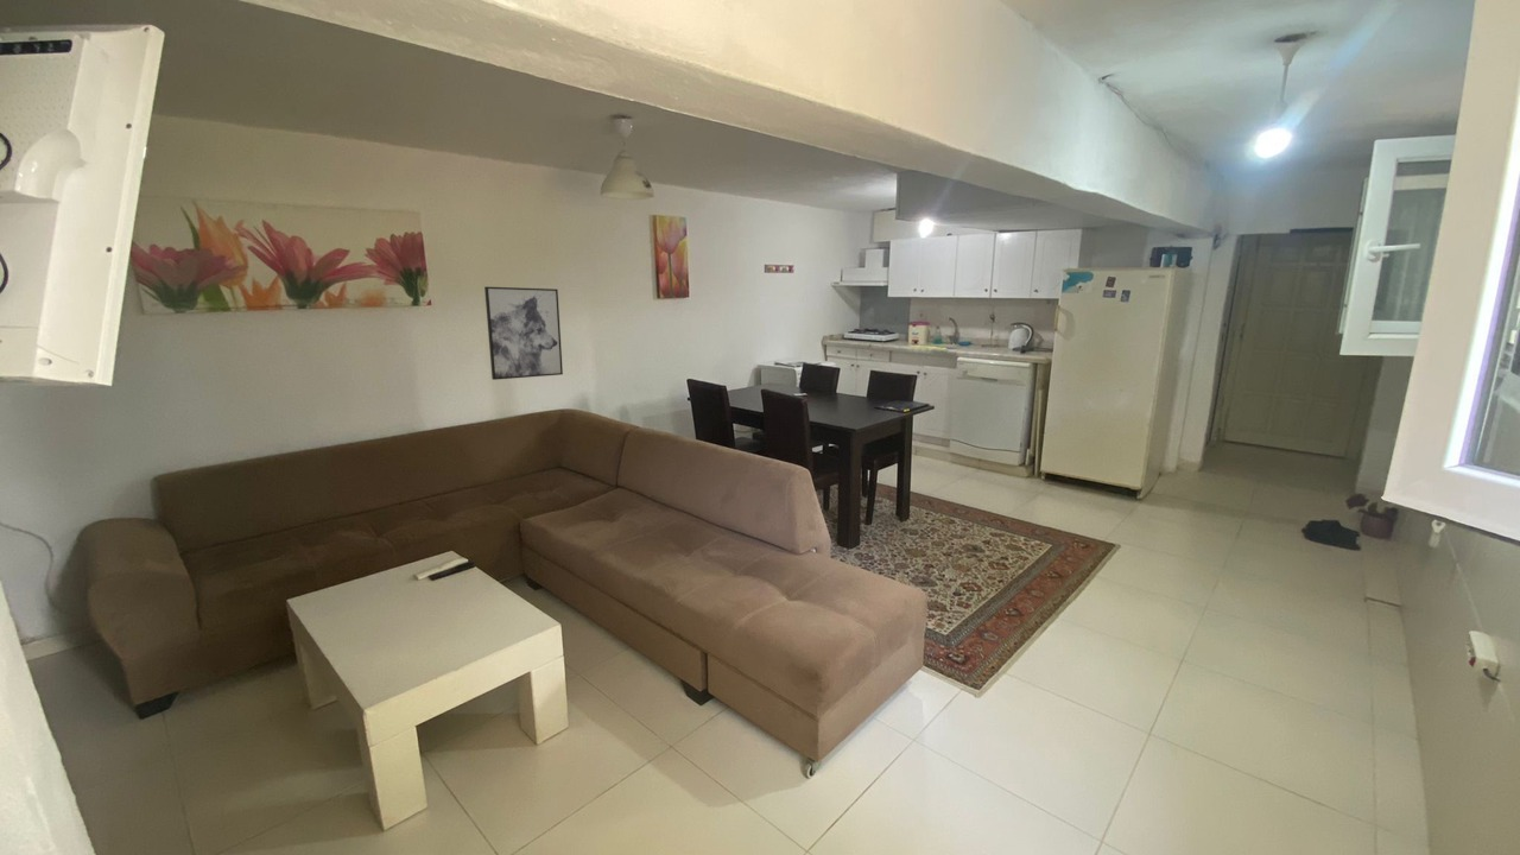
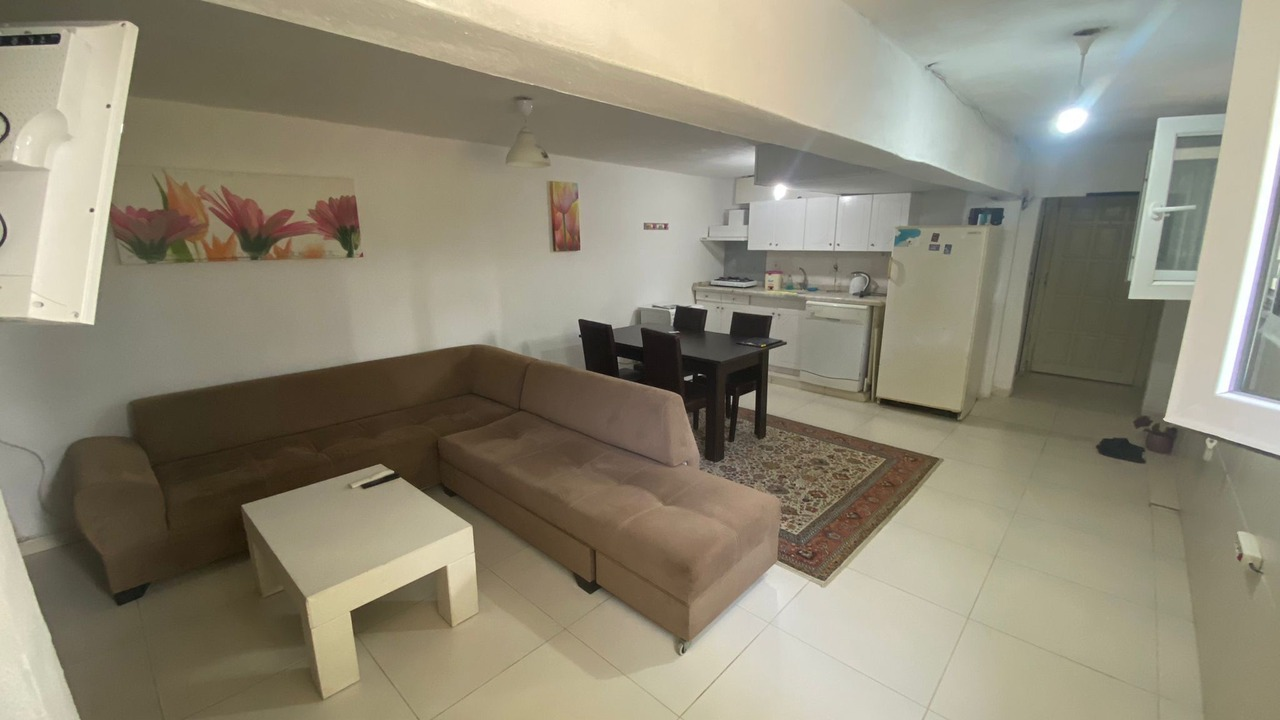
- wall art [483,285,564,381]
